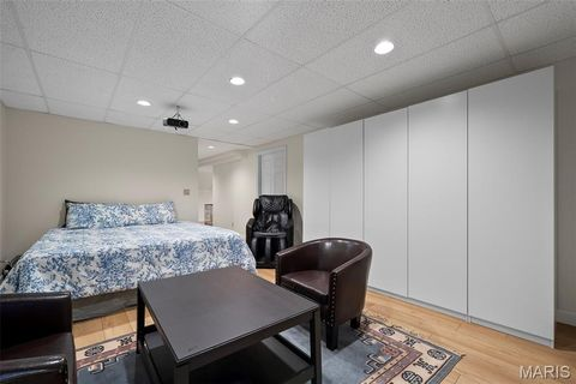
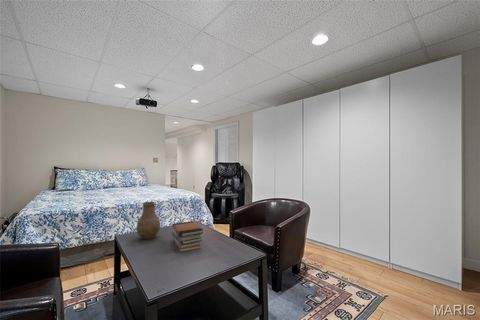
+ vase [135,201,161,240]
+ book stack [171,220,204,253]
